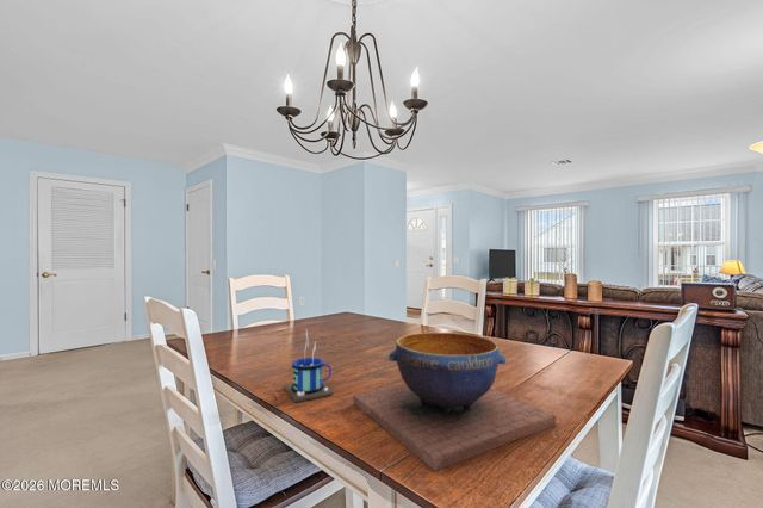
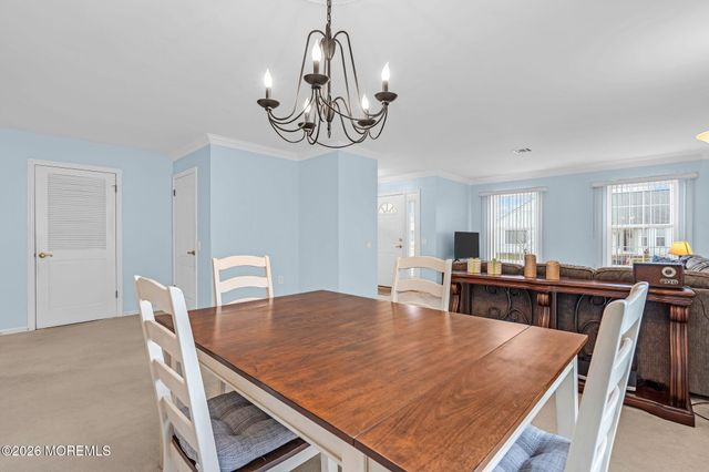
- mug [283,329,335,403]
- decorative bowl [352,332,557,472]
